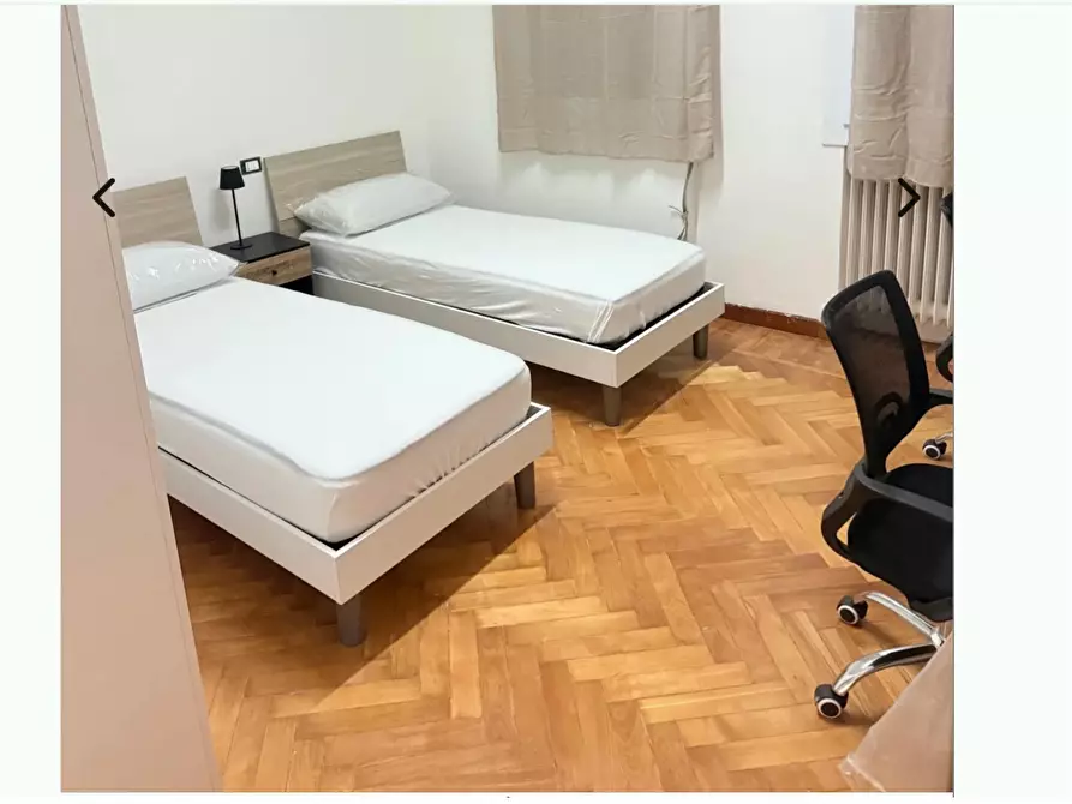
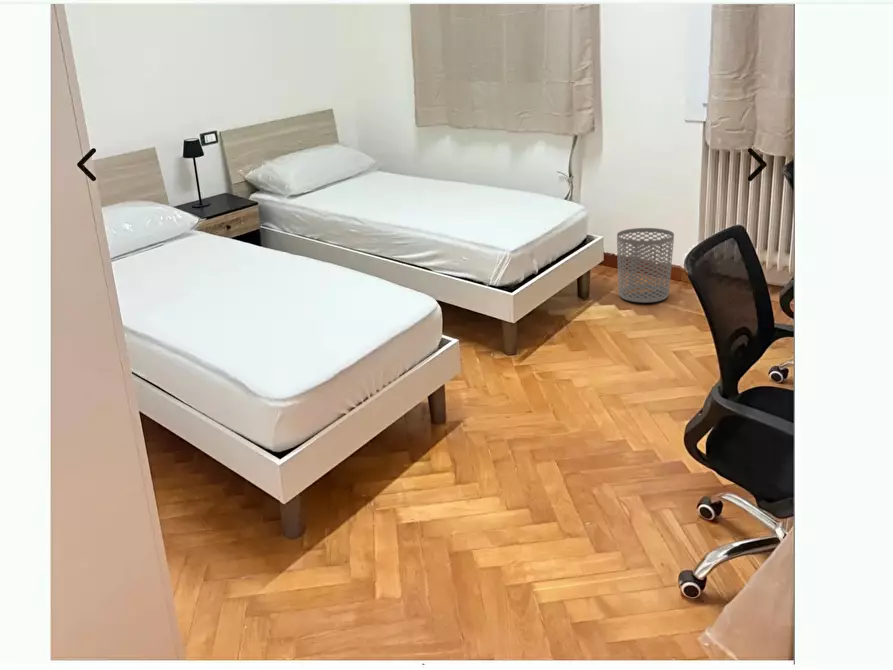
+ waste bin [616,227,675,304]
